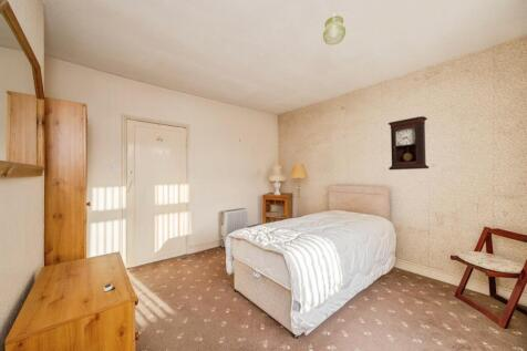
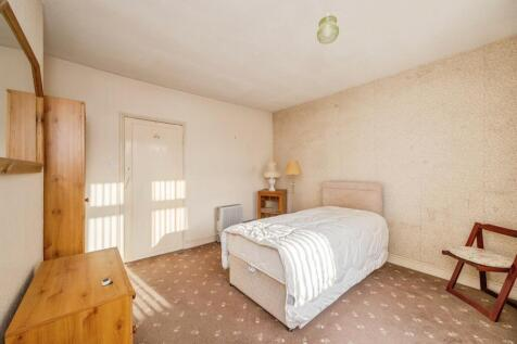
- pendulum clock [388,115,431,171]
